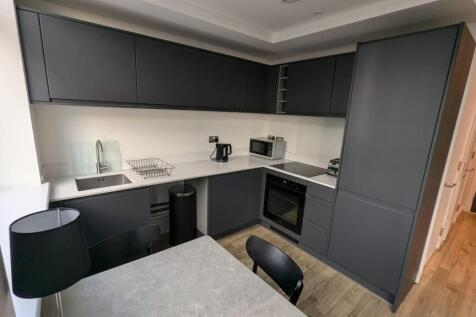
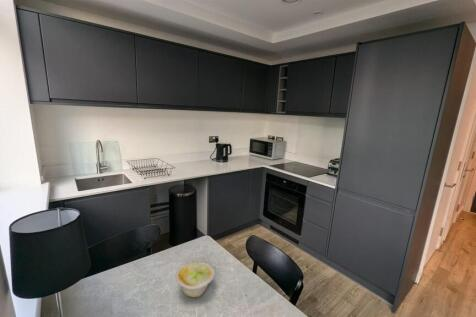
+ bowl [175,260,216,298]
